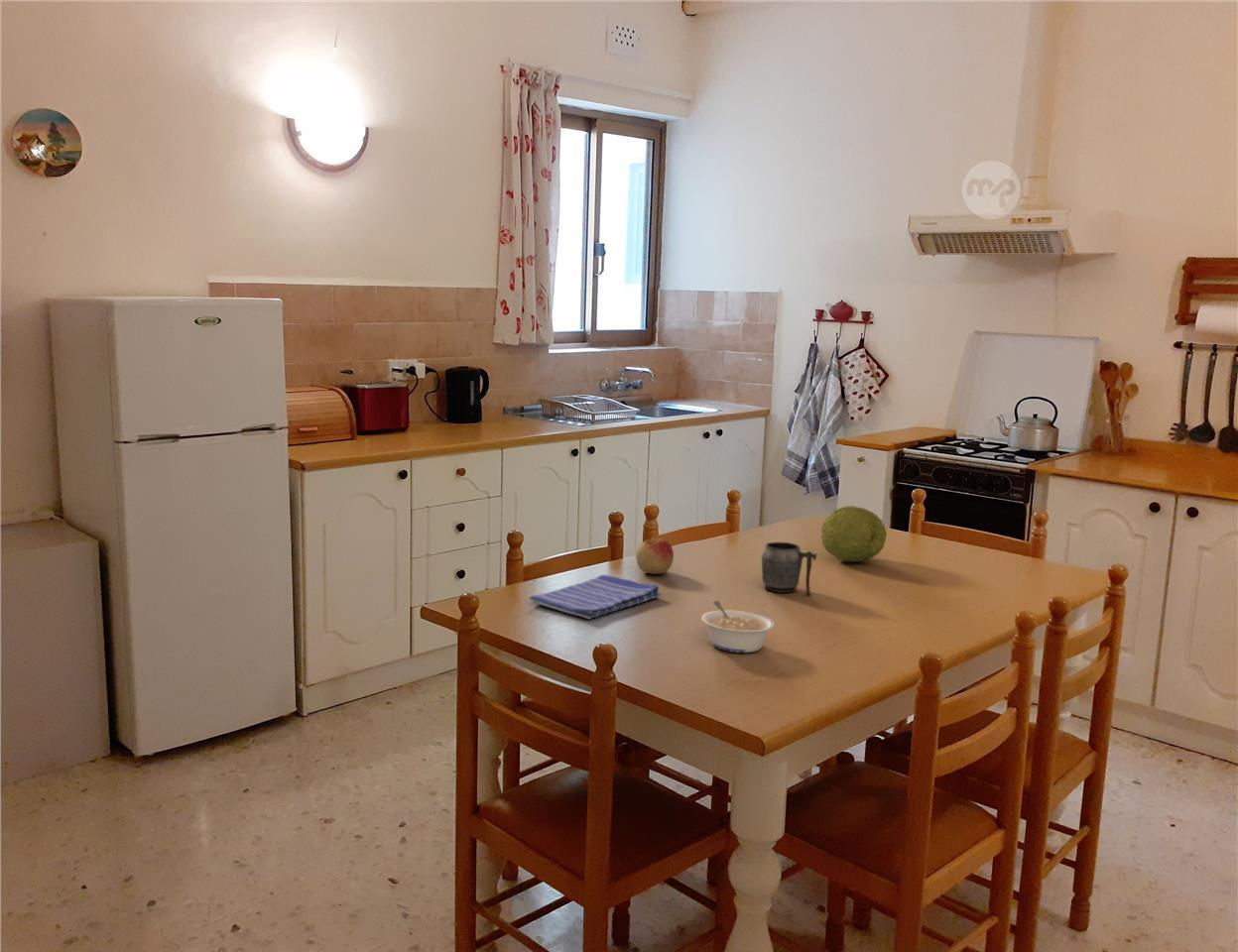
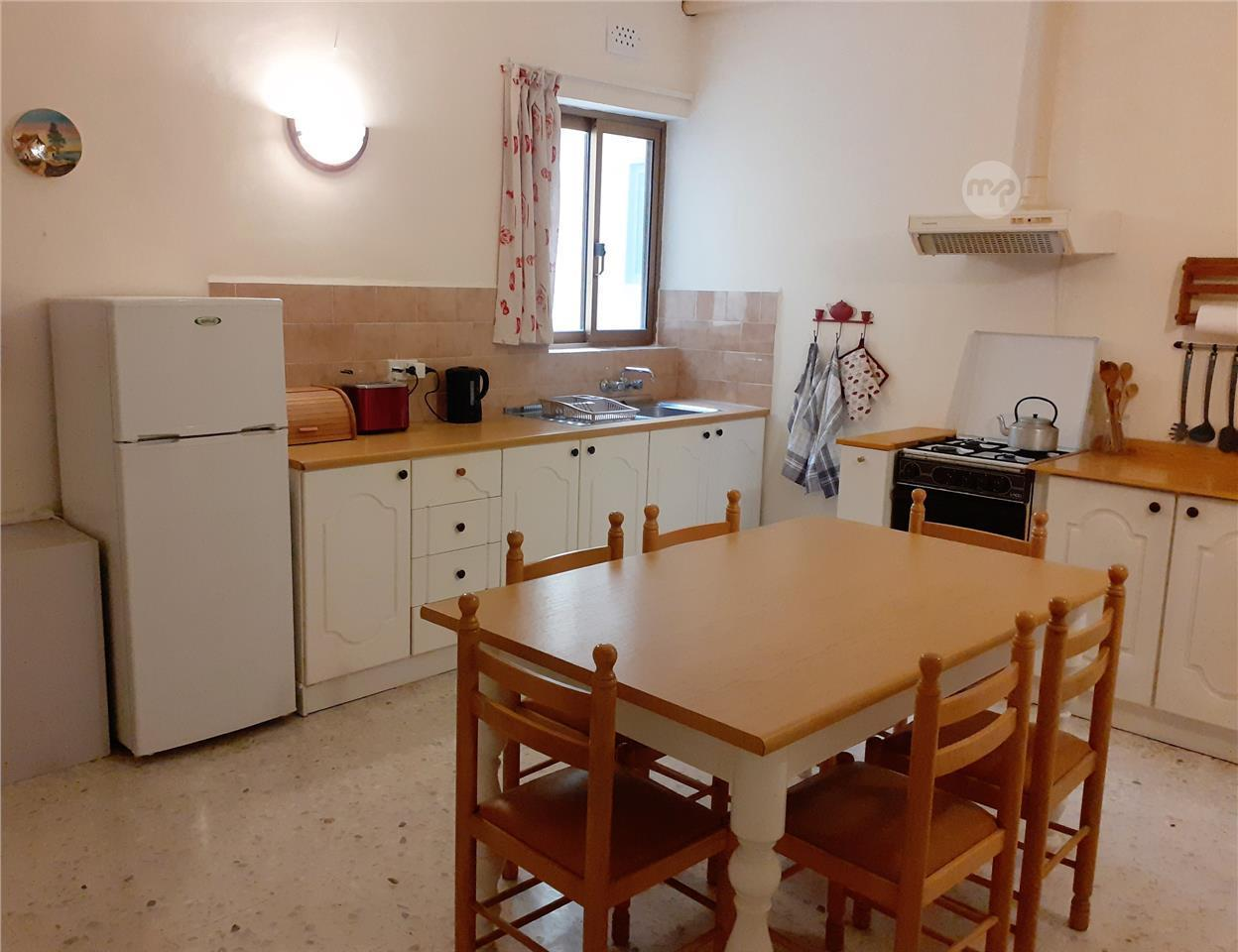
- apple [635,536,675,575]
- fruit [820,505,888,563]
- legume [700,600,776,654]
- mug [761,540,817,596]
- dish towel [528,574,661,621]
